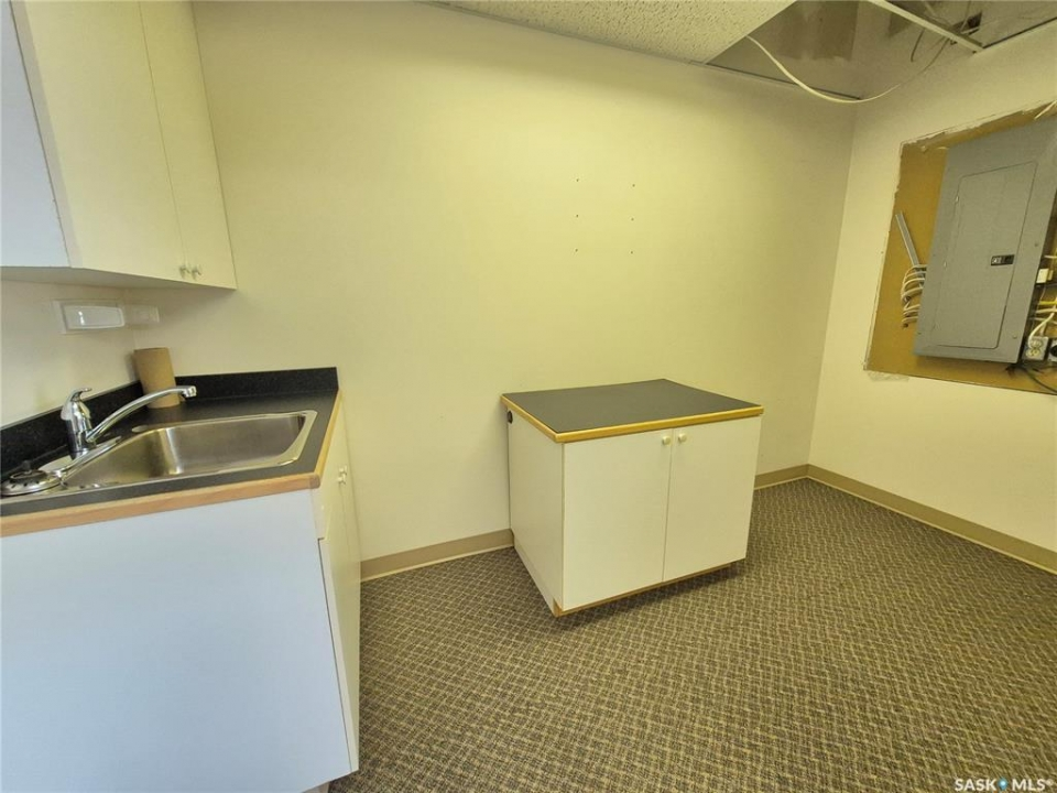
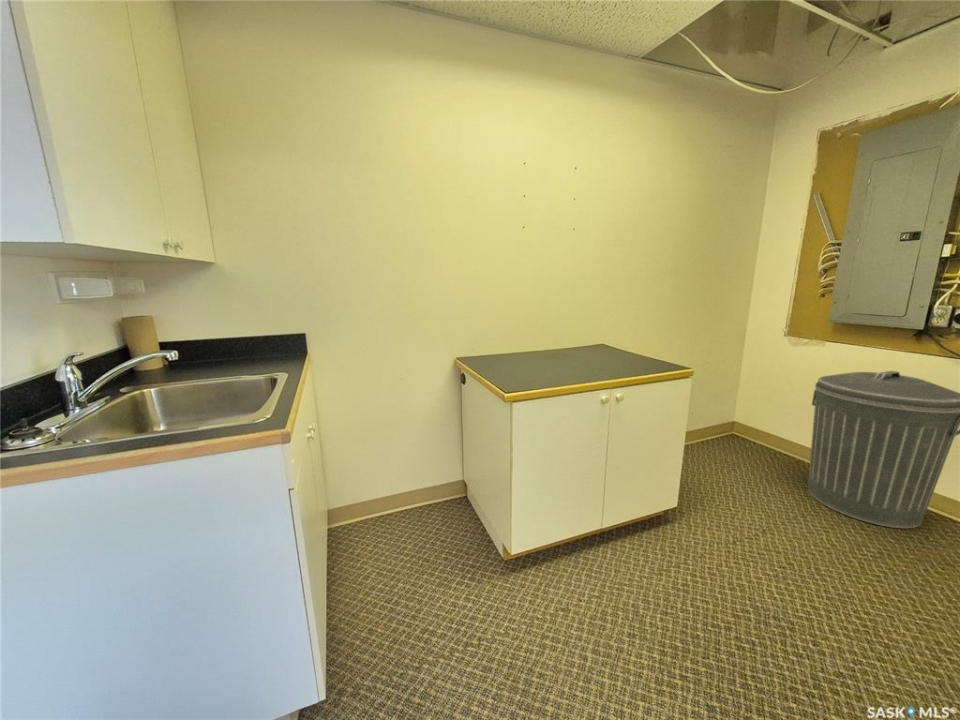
+ trash can [807,370,960,529]
